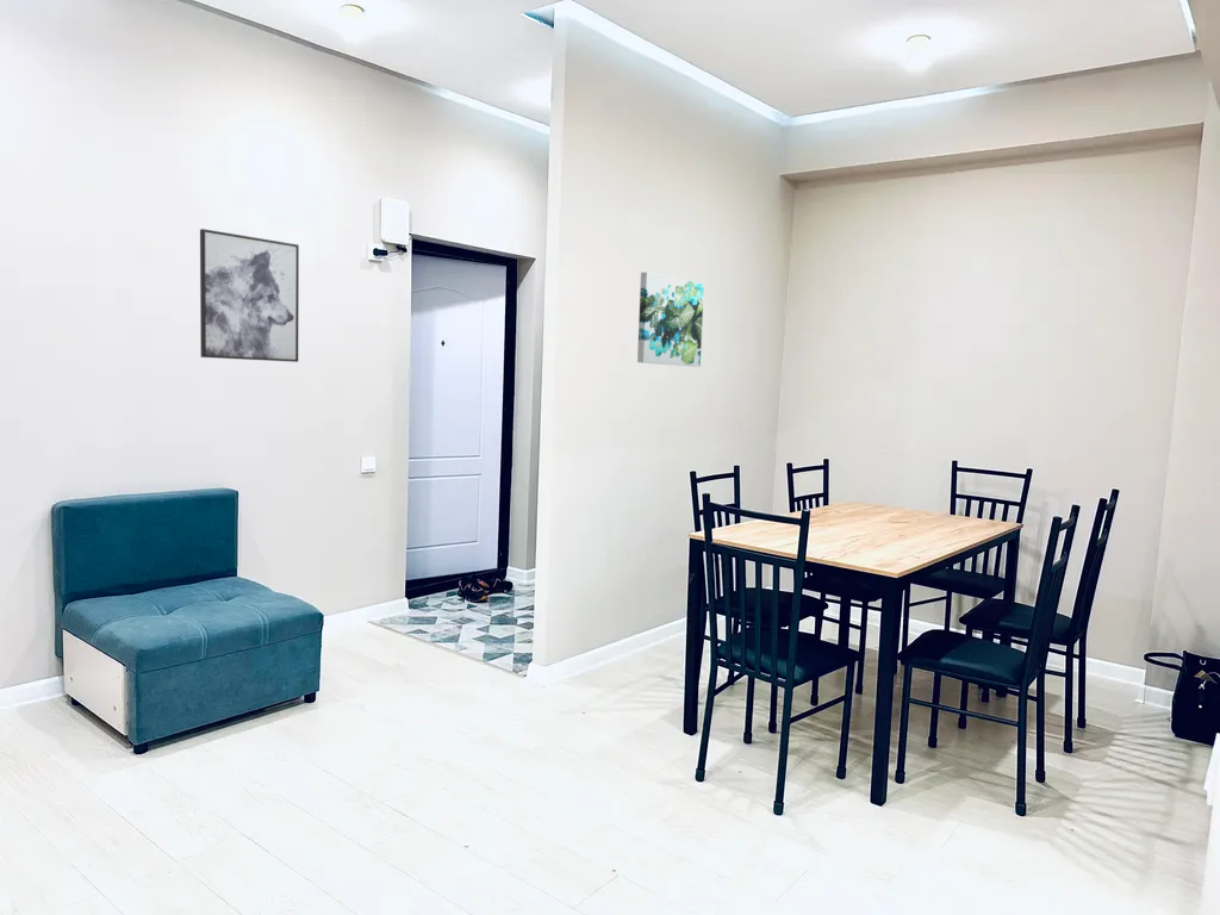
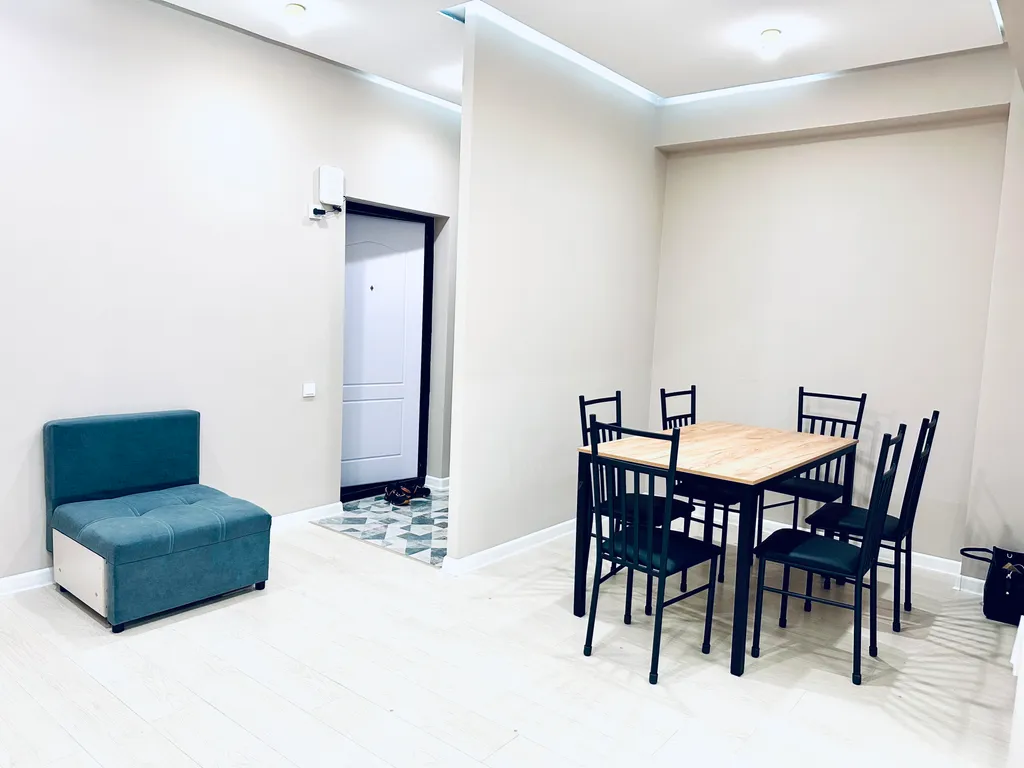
- wall art [199,228,300,363]
- wall art [636,270,705,368]
